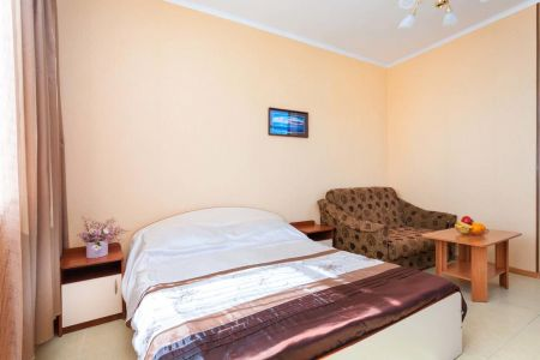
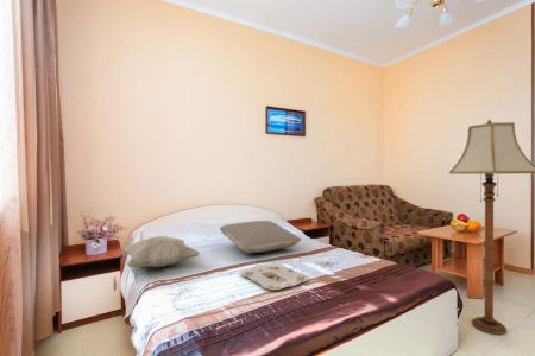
+ serving tray [240,263,310,291]
+ floor lamp [448,117,535,336]
+ decorative pillow [121,235,201,269]
+ pillow [219,220,302,254]
